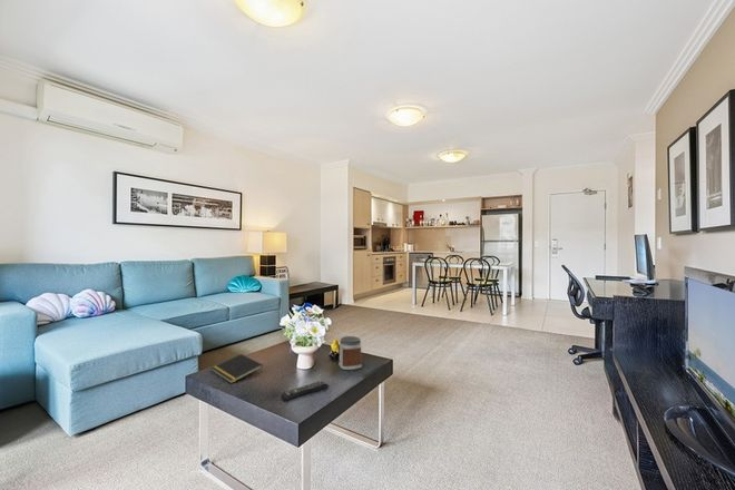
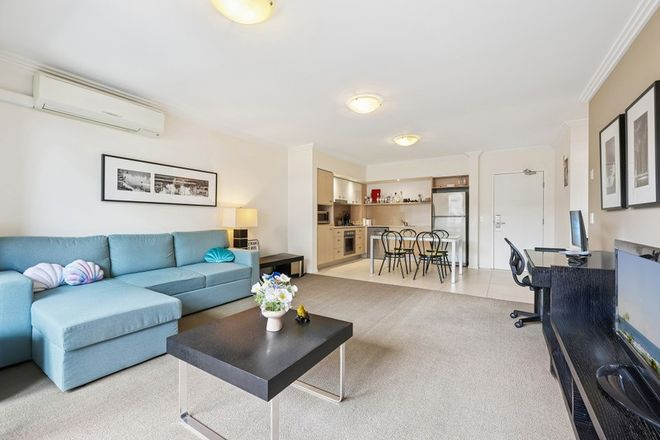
- jar [337,335,363,371]
- remote control [280,380,330,402]
- notepad [210,353,264,384]
